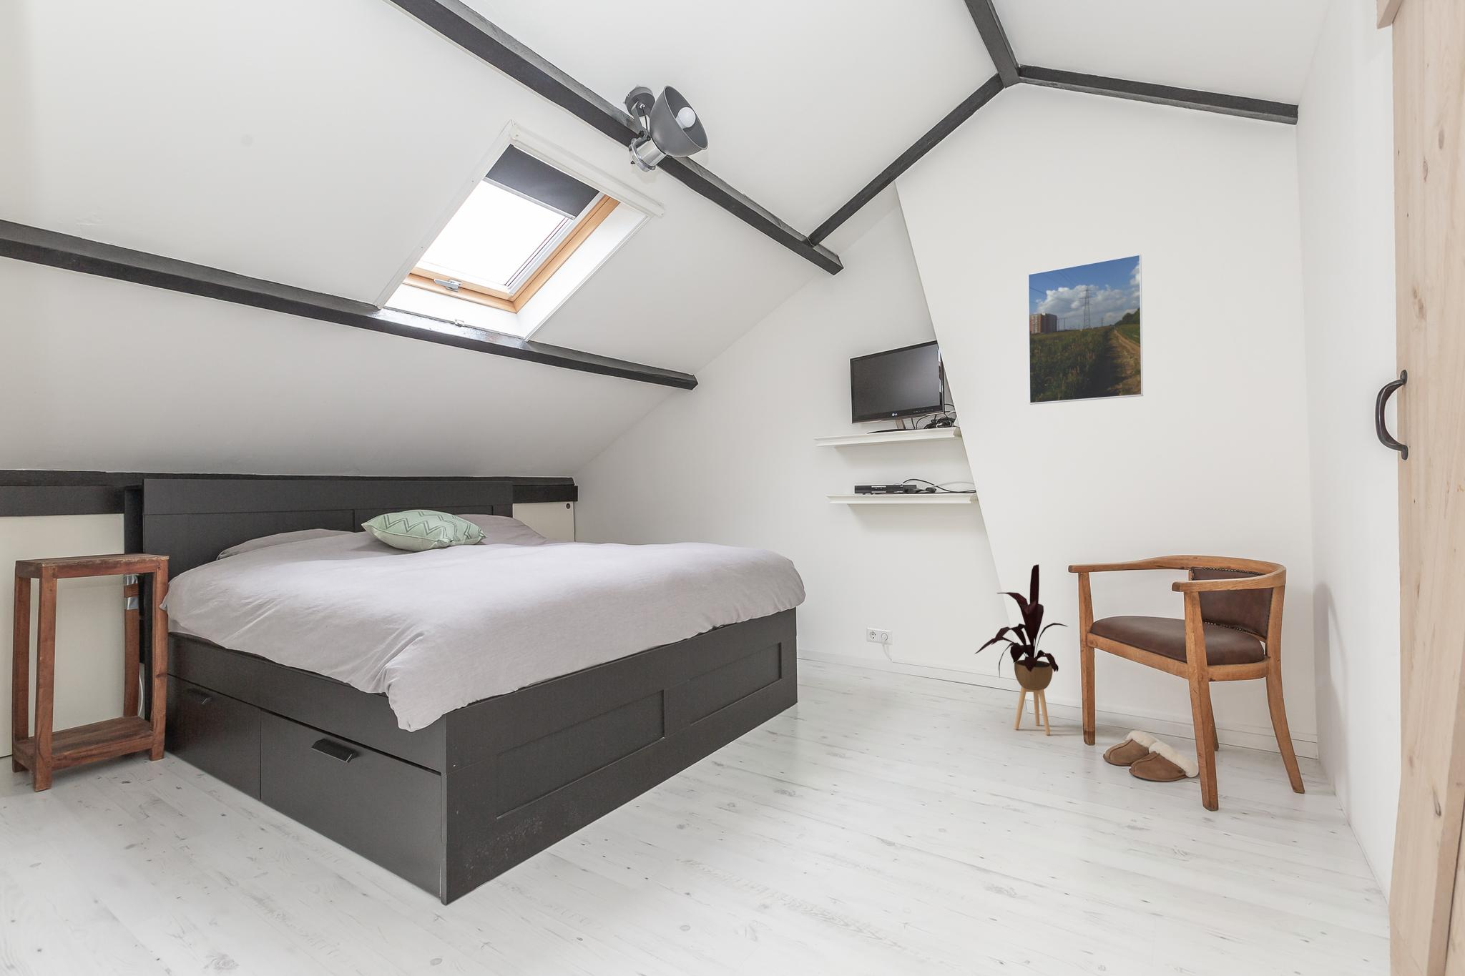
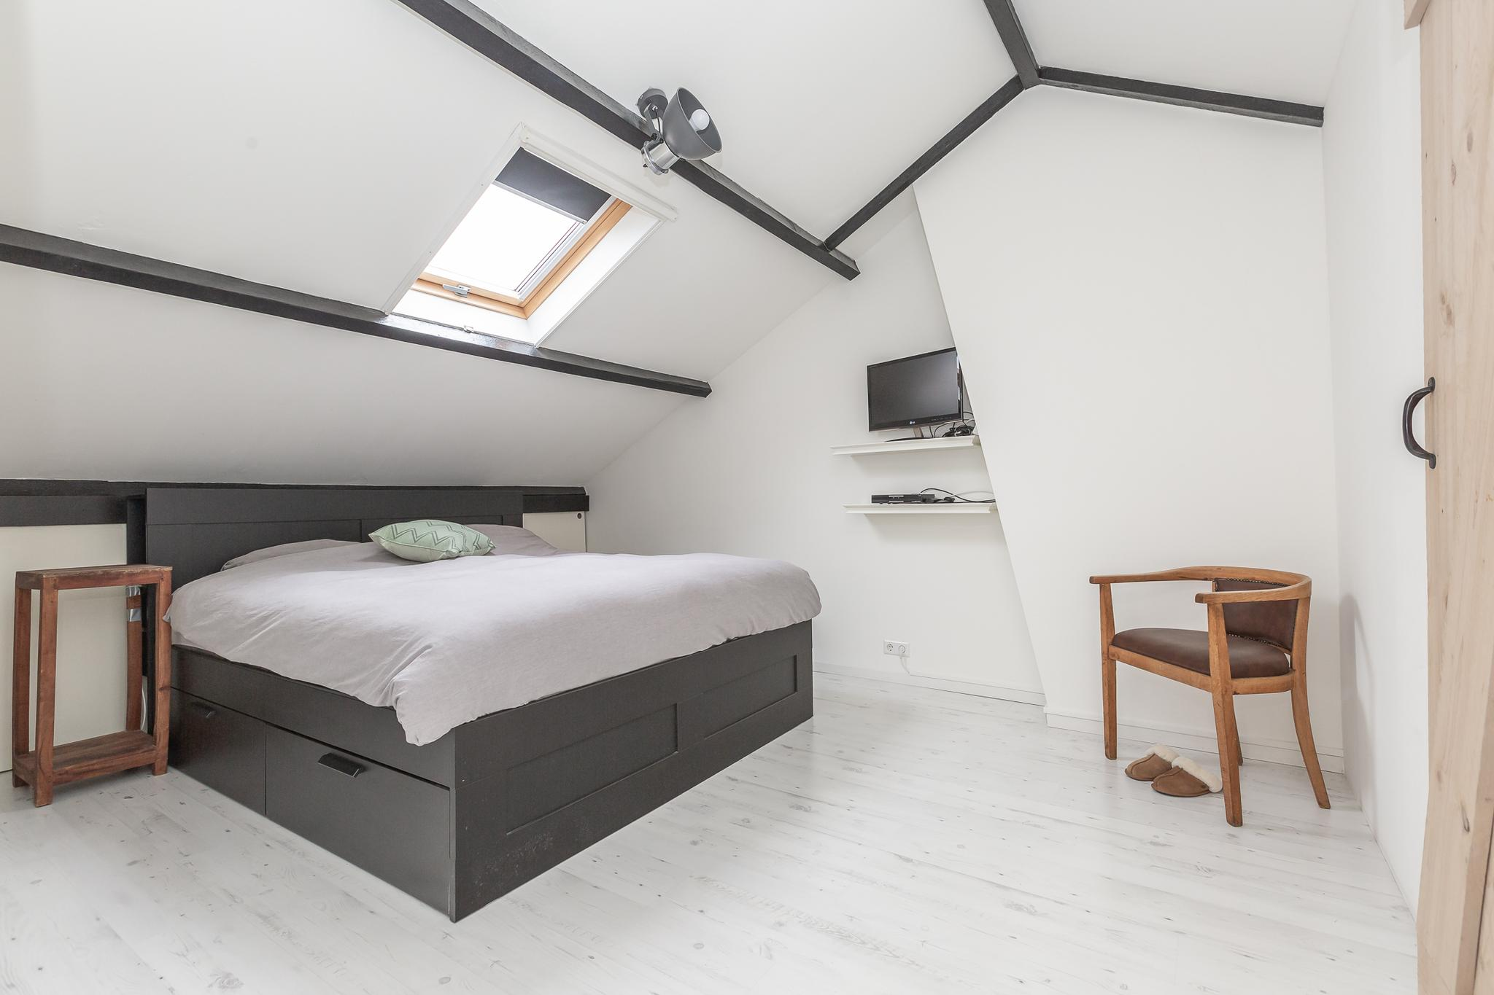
- house plant [974,563,1069,735]
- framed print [1027,254,1144,405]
